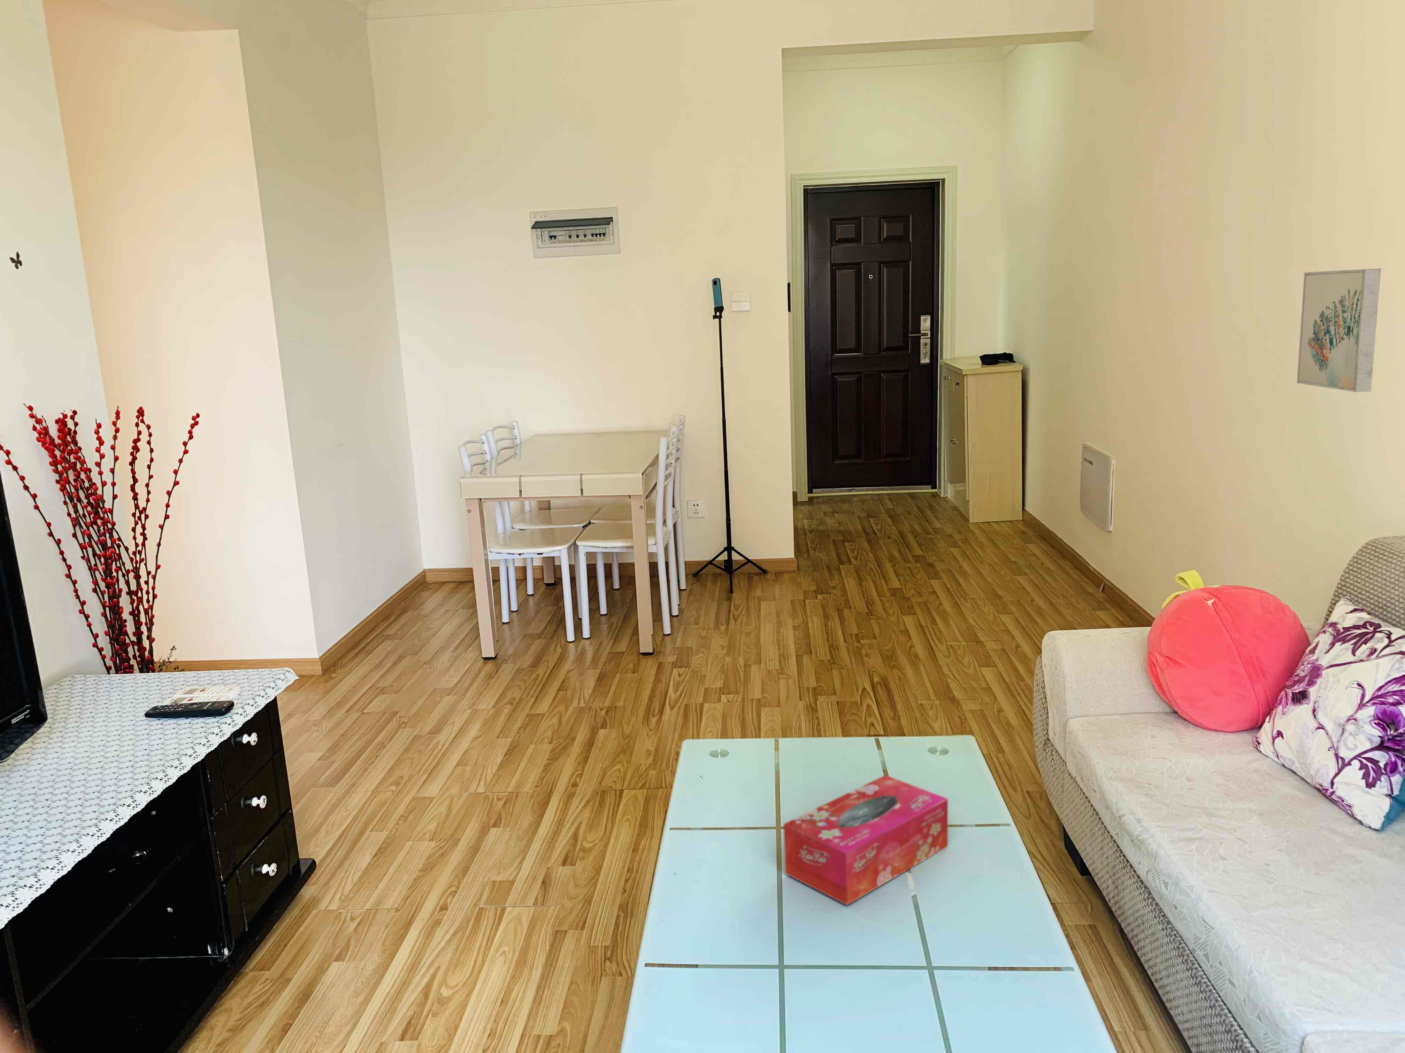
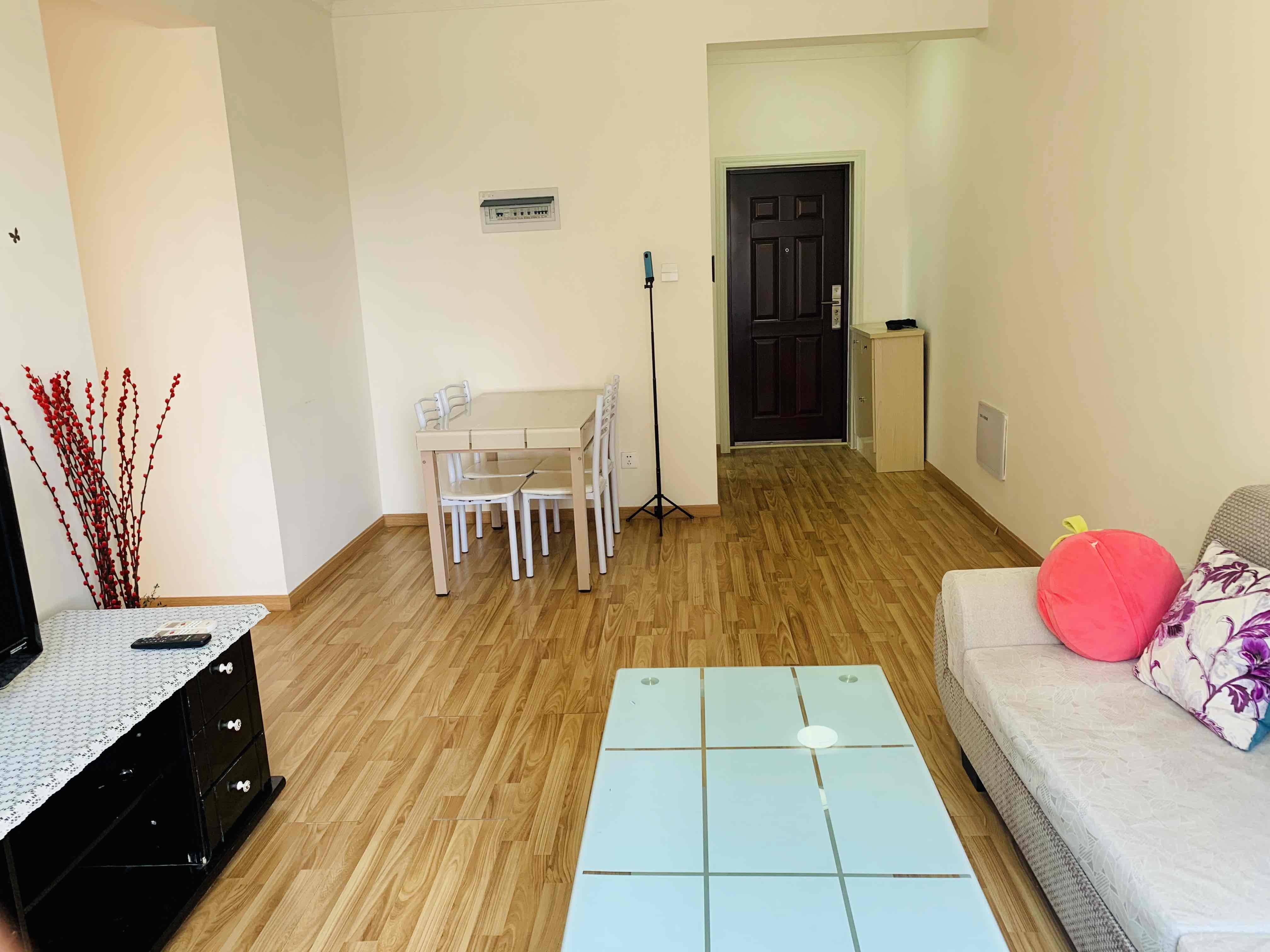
- tissue box [783,774,948,906]
- wall art [1297,268,1382,393]
